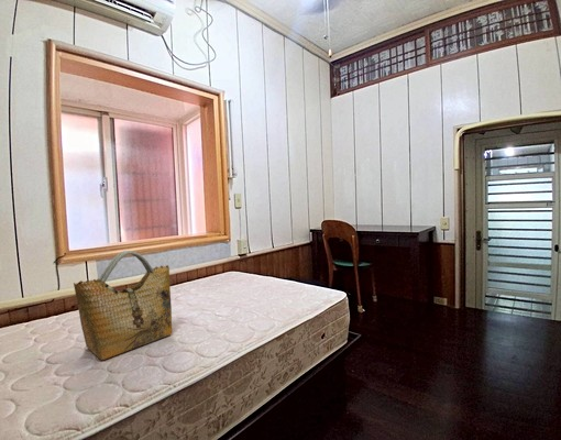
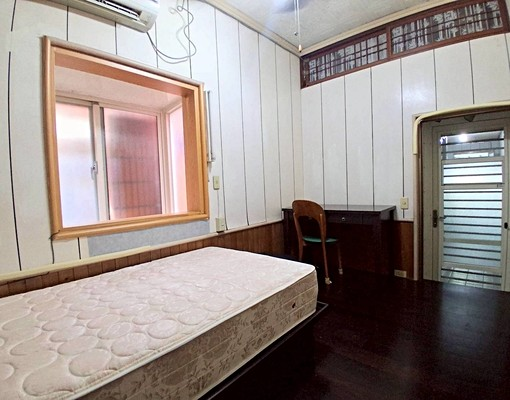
- grocery bag [73,250,173,361]
